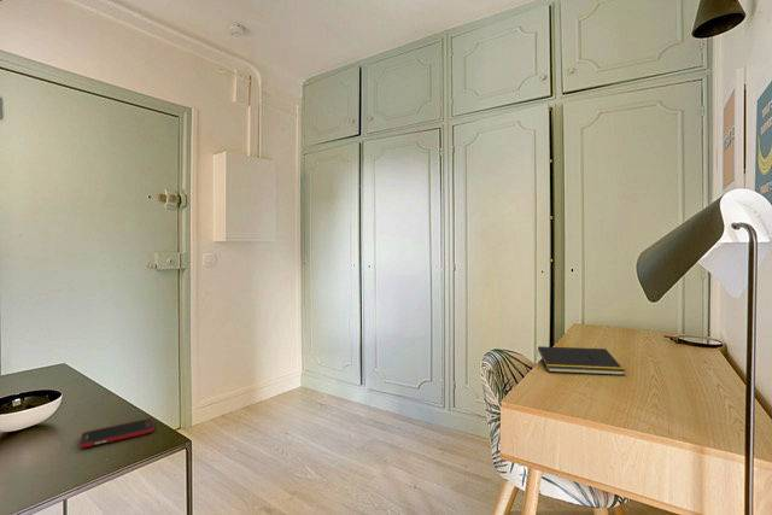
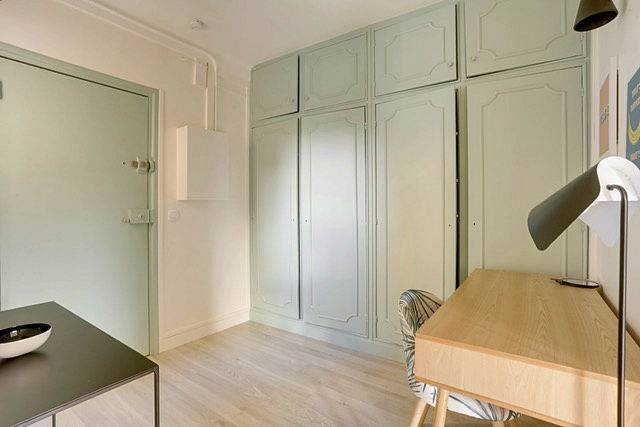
- notepad [536,345,626,376]
- cell phone [78,417,156,449]
